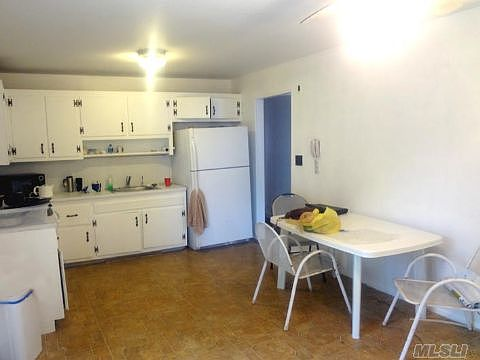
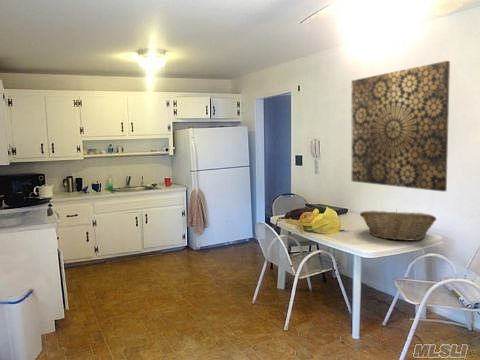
+ wall art [351,60,451,193]
+ fruit basket [359,208,437,242]
